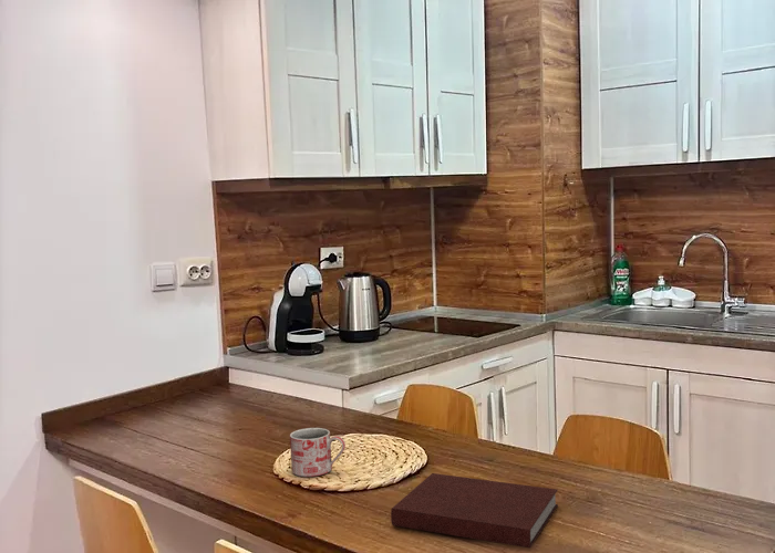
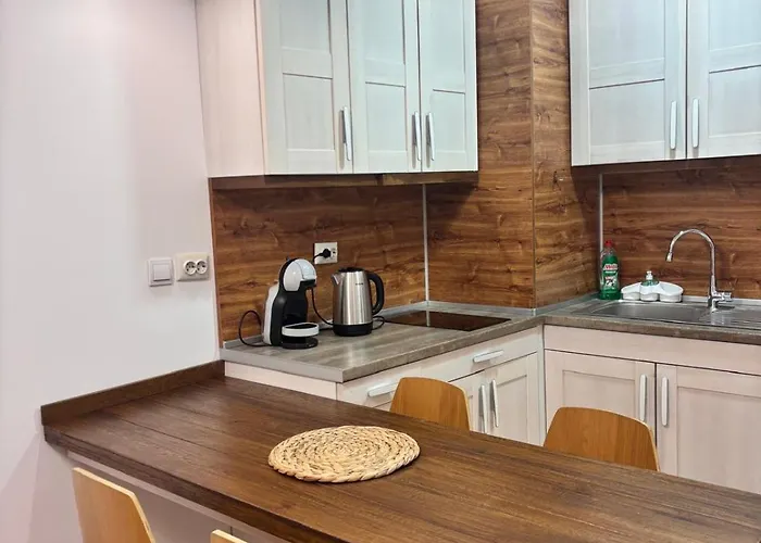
- mug [289,427,347,478]
- notebook [390,472,559,550]
